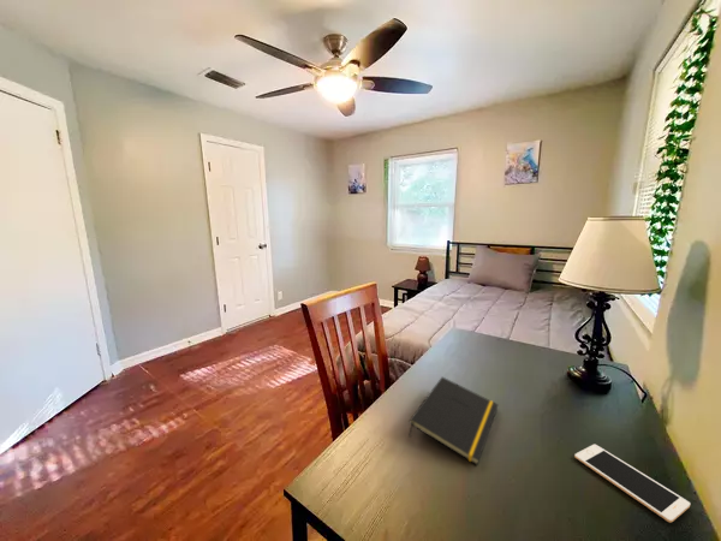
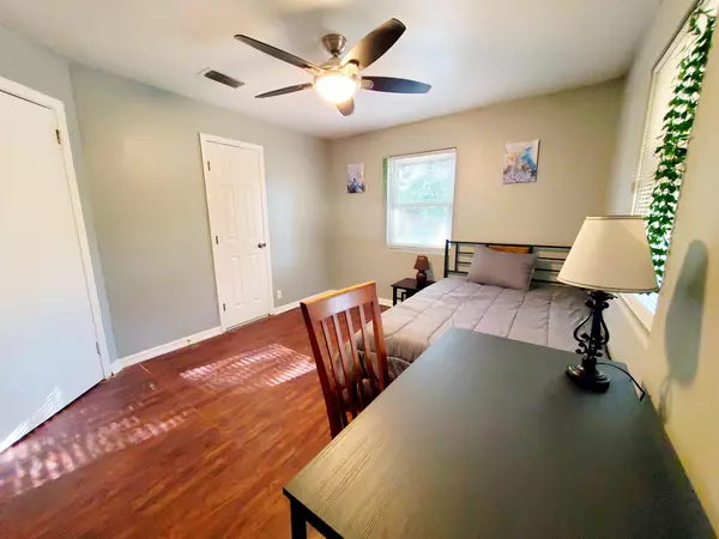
- cell phone [573,444,691,523]
- notepad [407,376,500,466]
